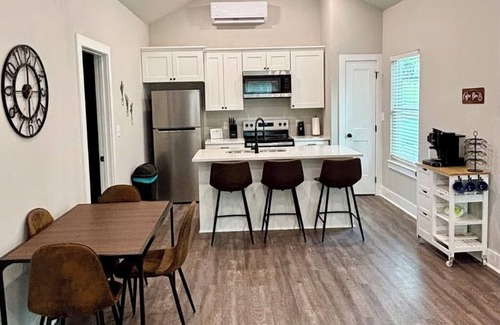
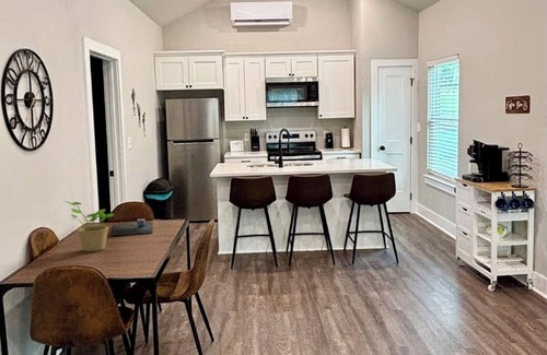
+ potted plant [65,200,115,252]
+ placemat [109,217,153,237]
